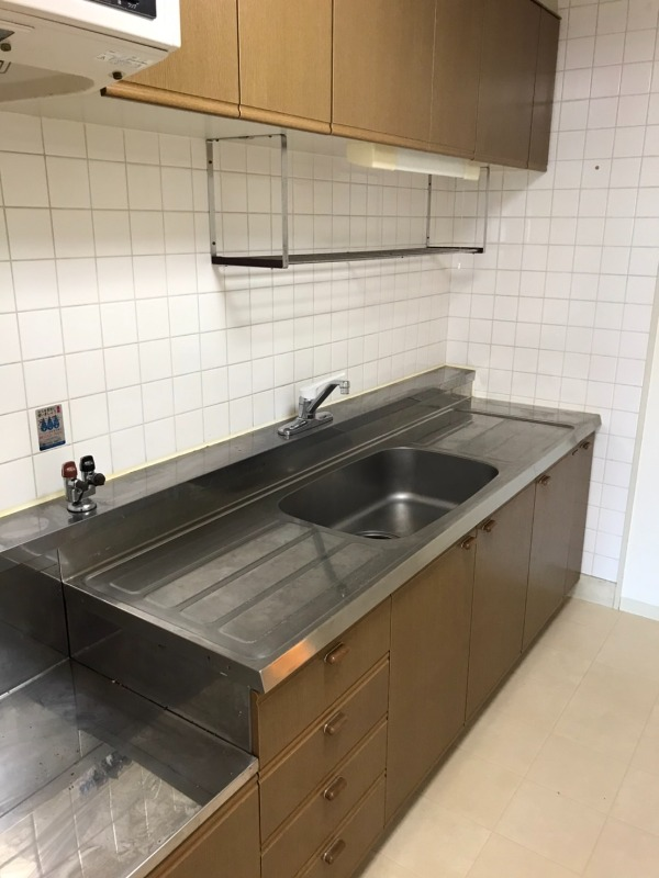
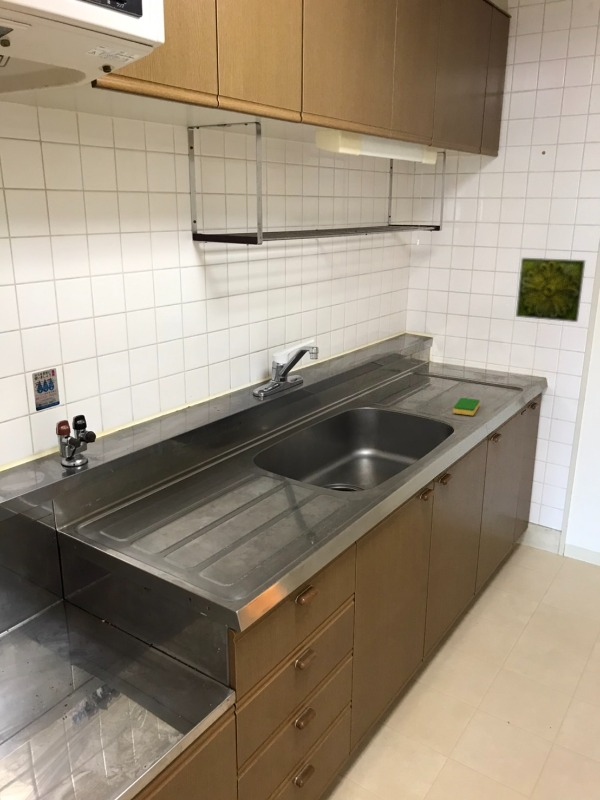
+ dish sponge [452,397,481,416]
+ decorative tile [515,257,587,323]
